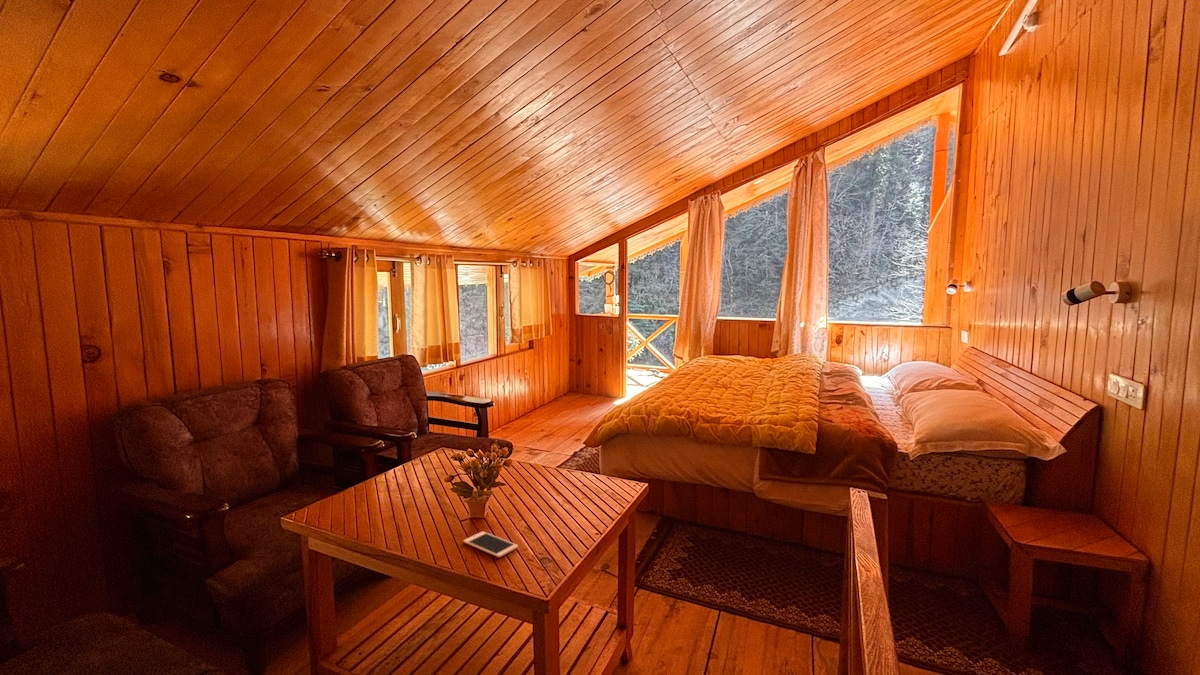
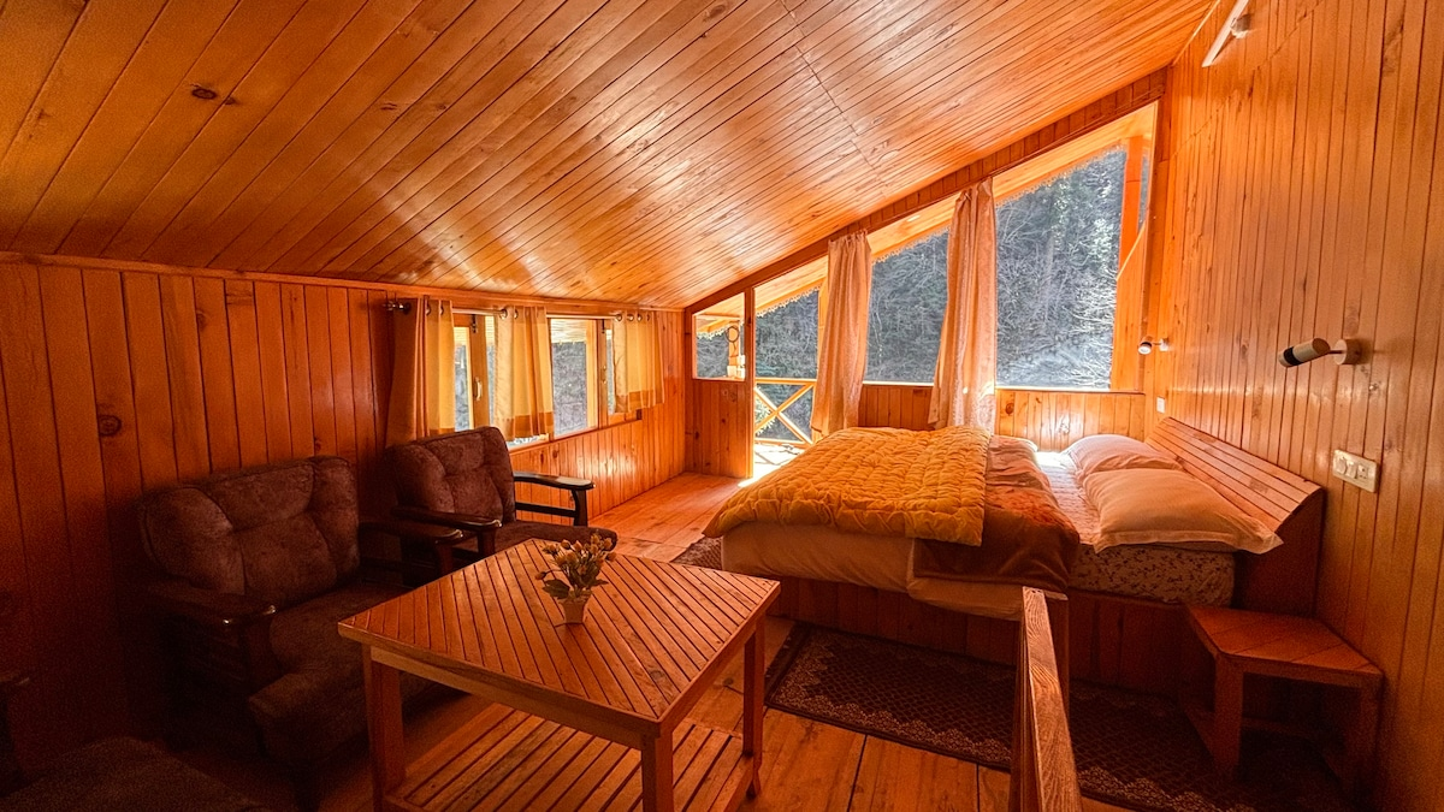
- cell phone [462,531,519,558]
